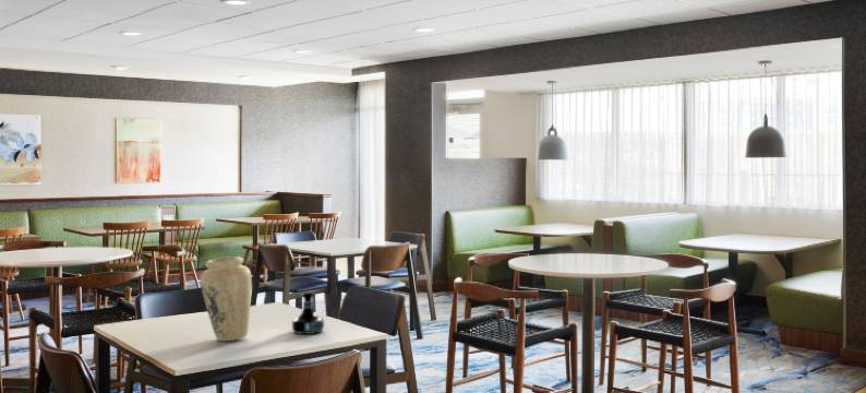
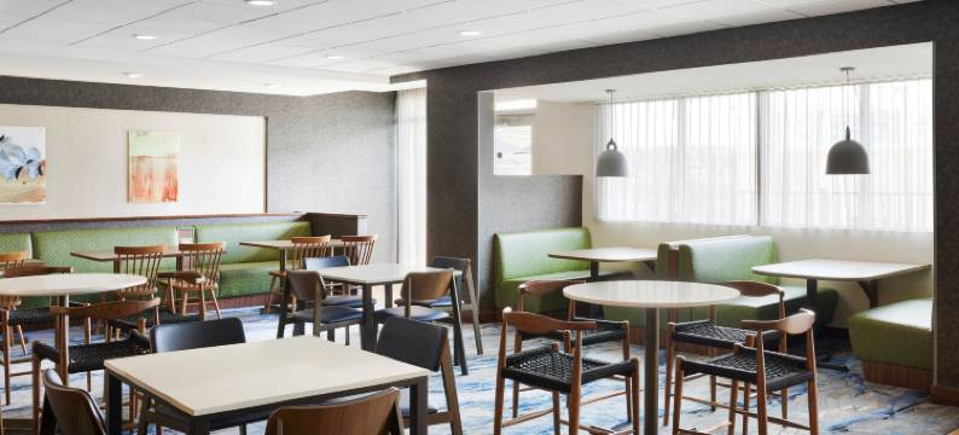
- tequila bottle [291,290,325,335]
- vase [200,255,253,342]
